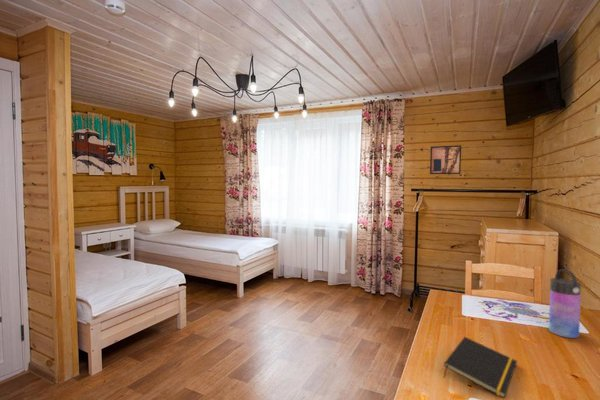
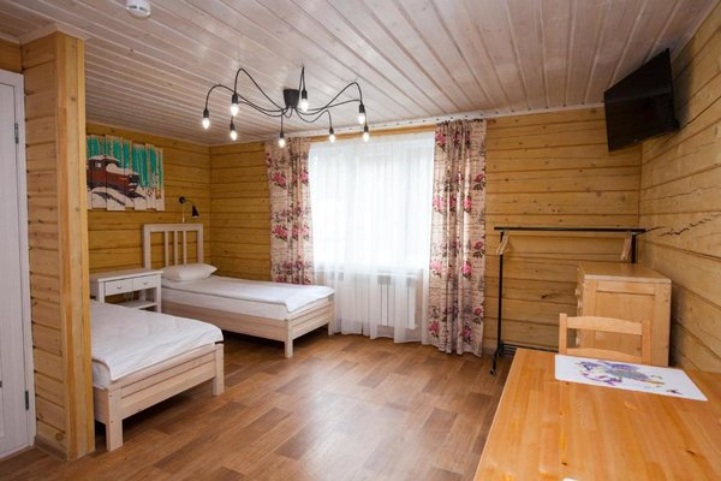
- water bottle [548,268,582,339]
- wall art [429,144,462,175]
- notepad [443,336,518,399]
